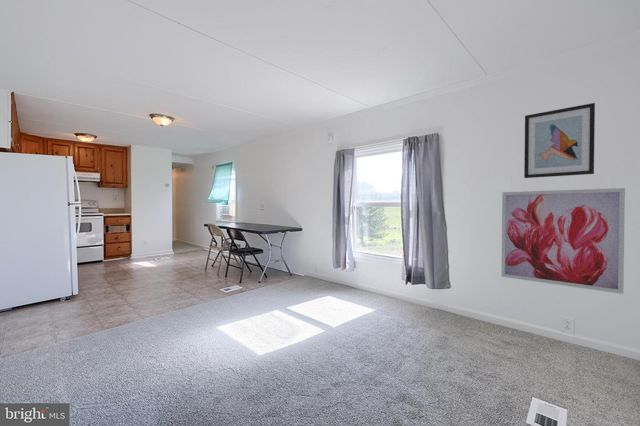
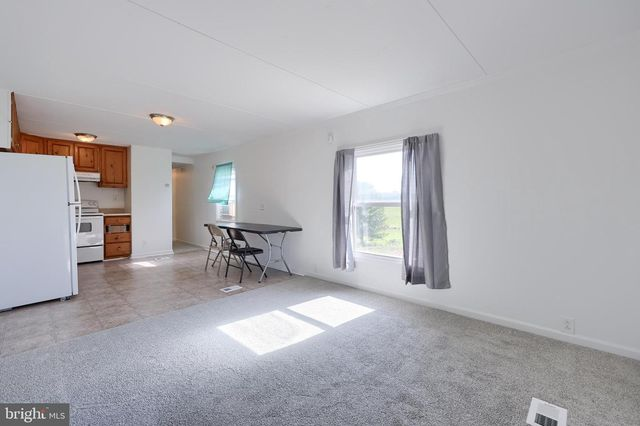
- wall art [500,187,626,295]
- wall art [523,102,596,179]
